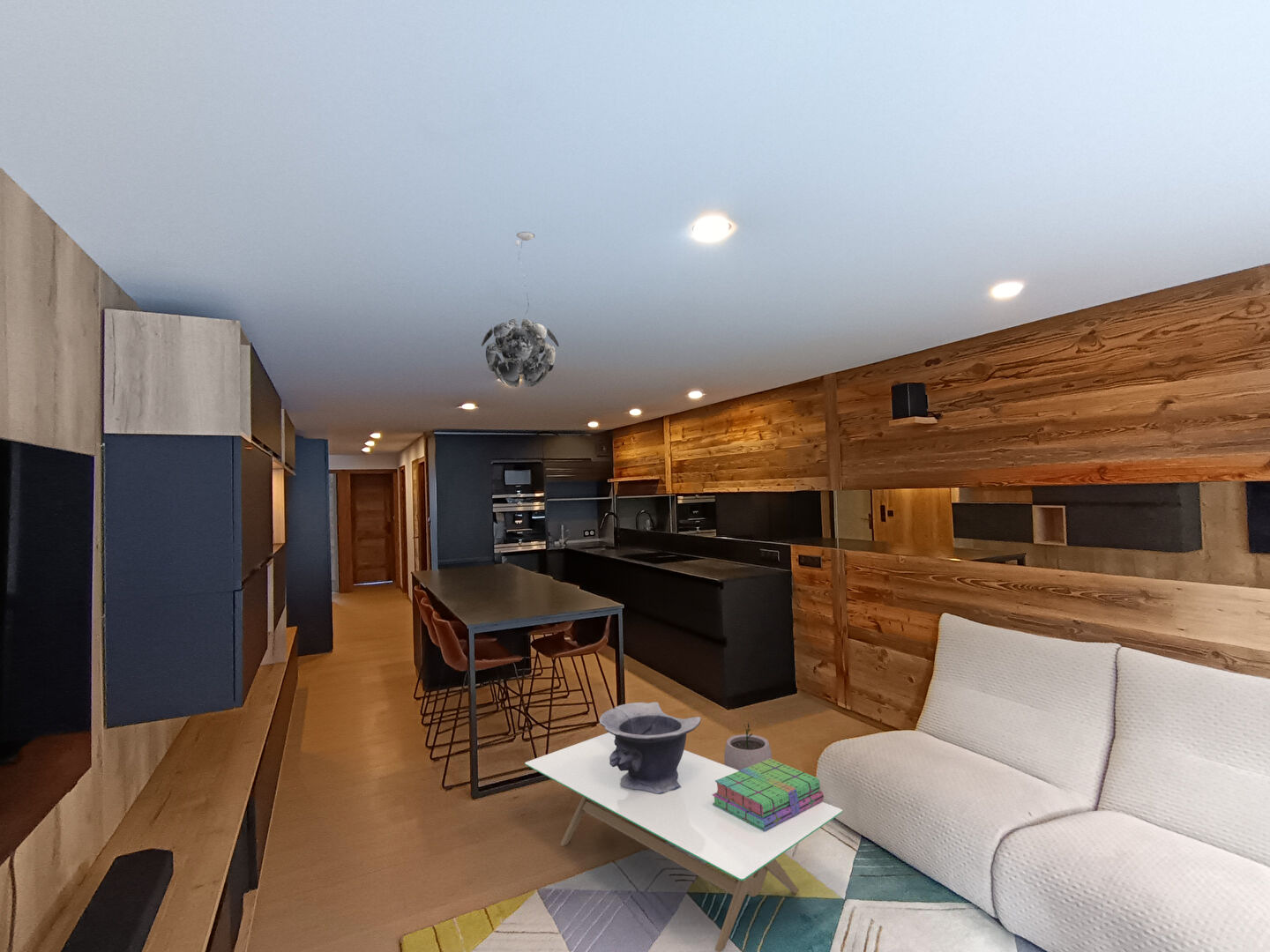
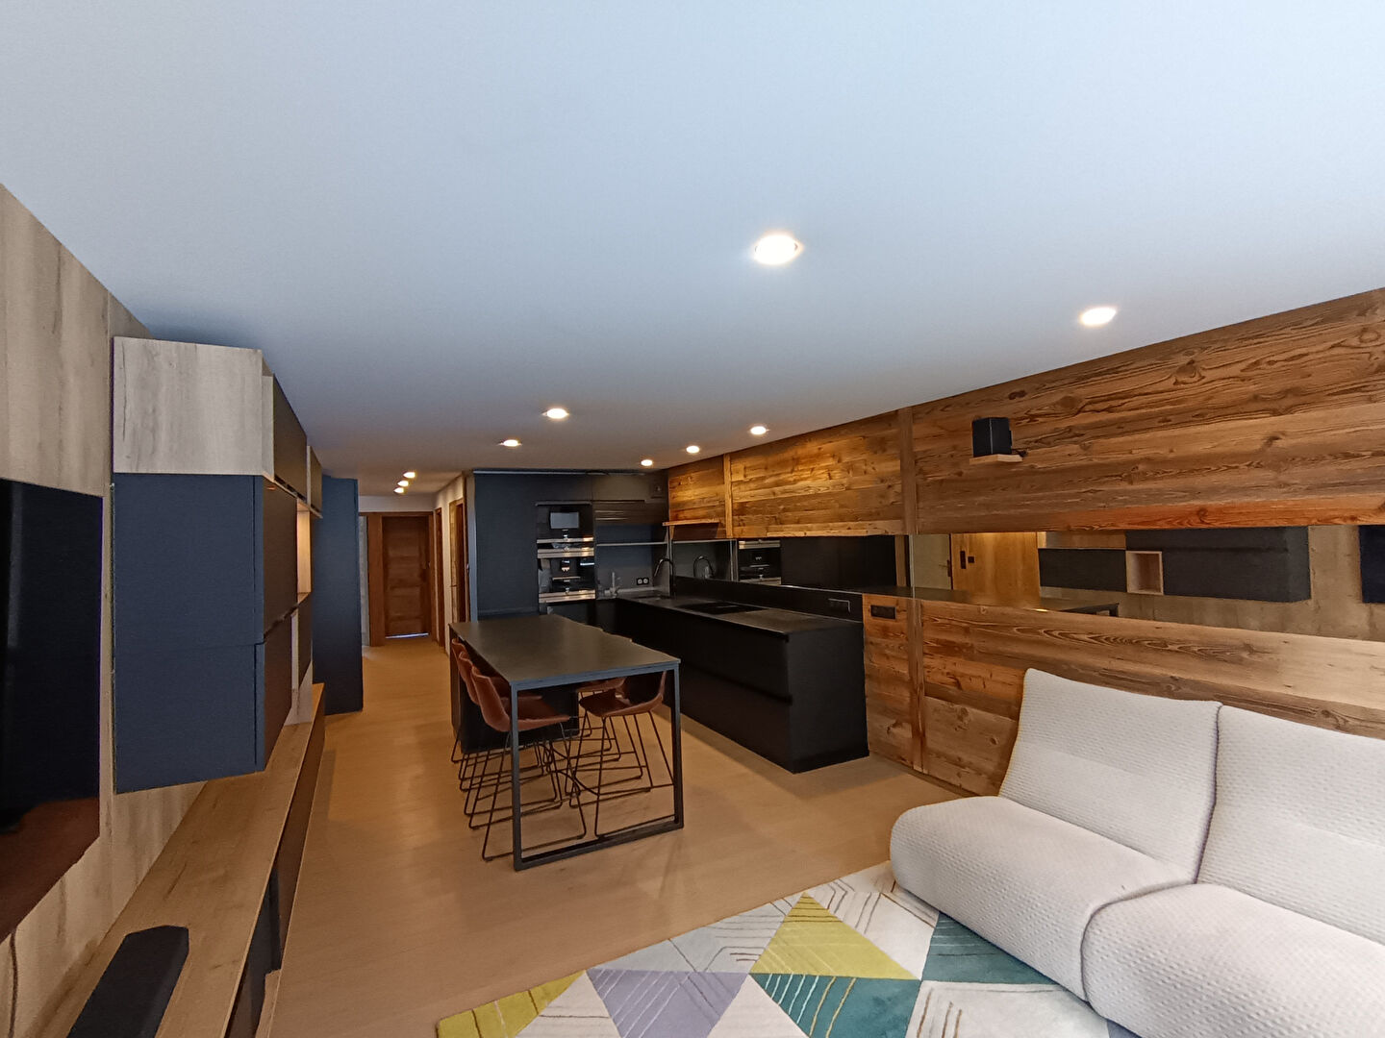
- stack of books [712,759,825,831]
- coffee table [524,732,843,952]
- decorative bowl [599,701,702,793]
- plant pot [723,722,773,770]
- pendant light [481,231,560,388]
